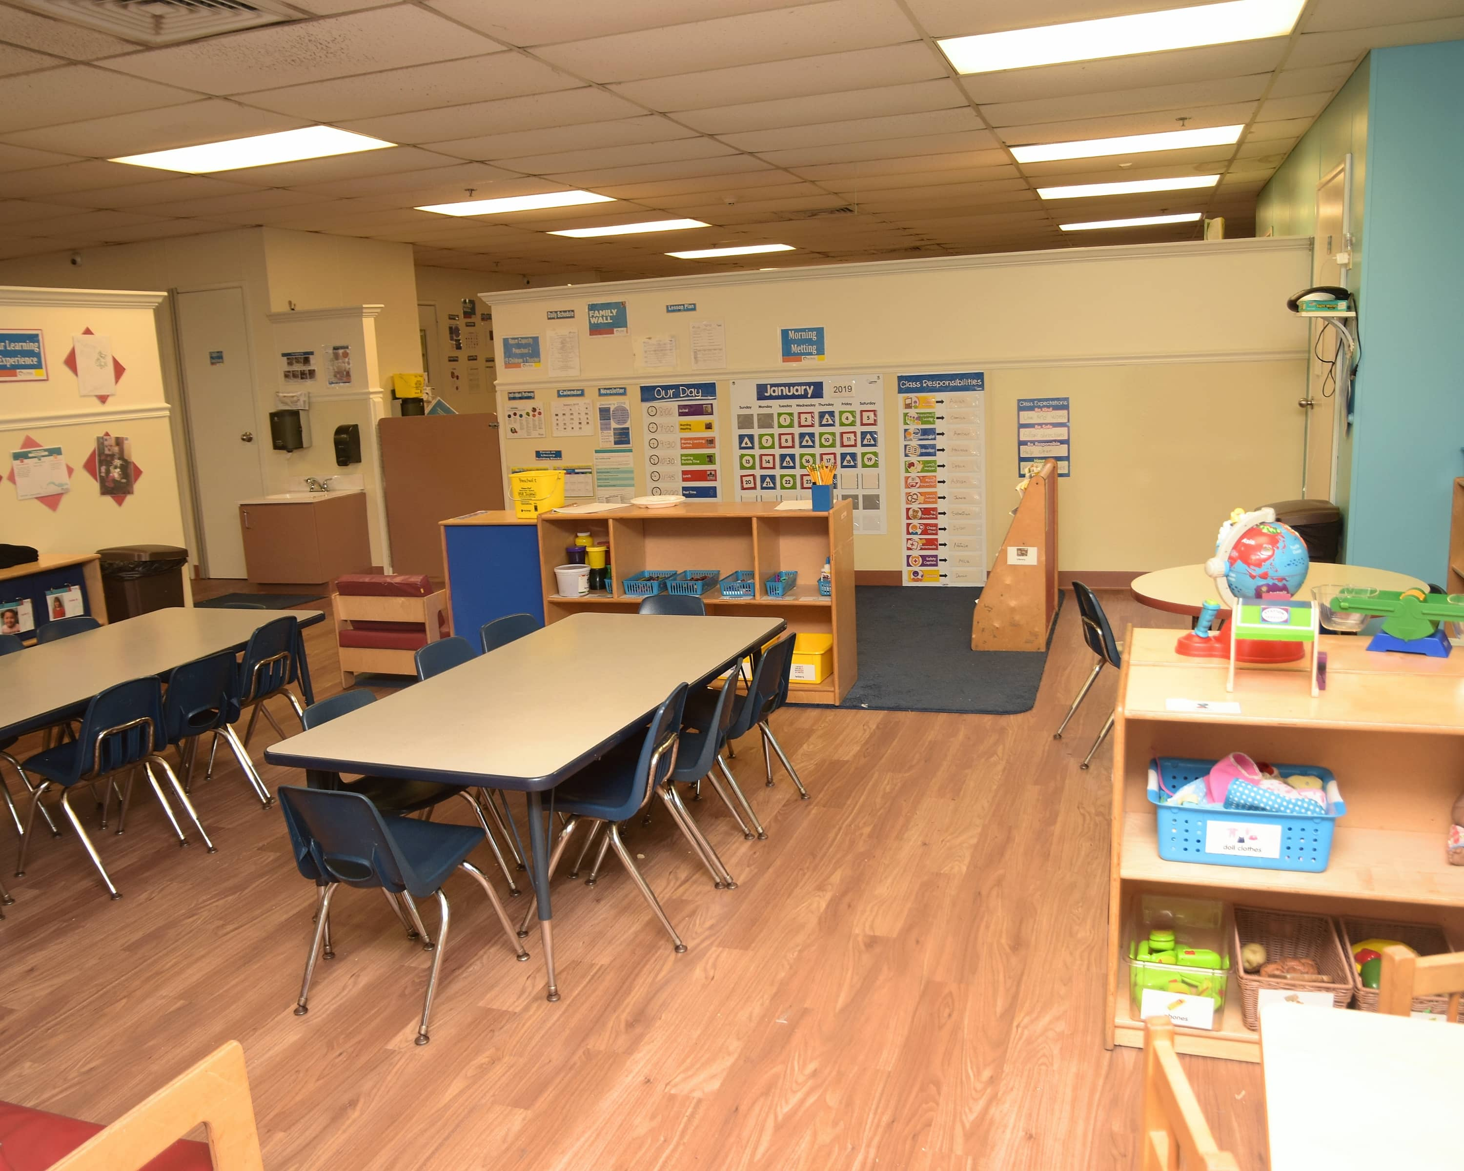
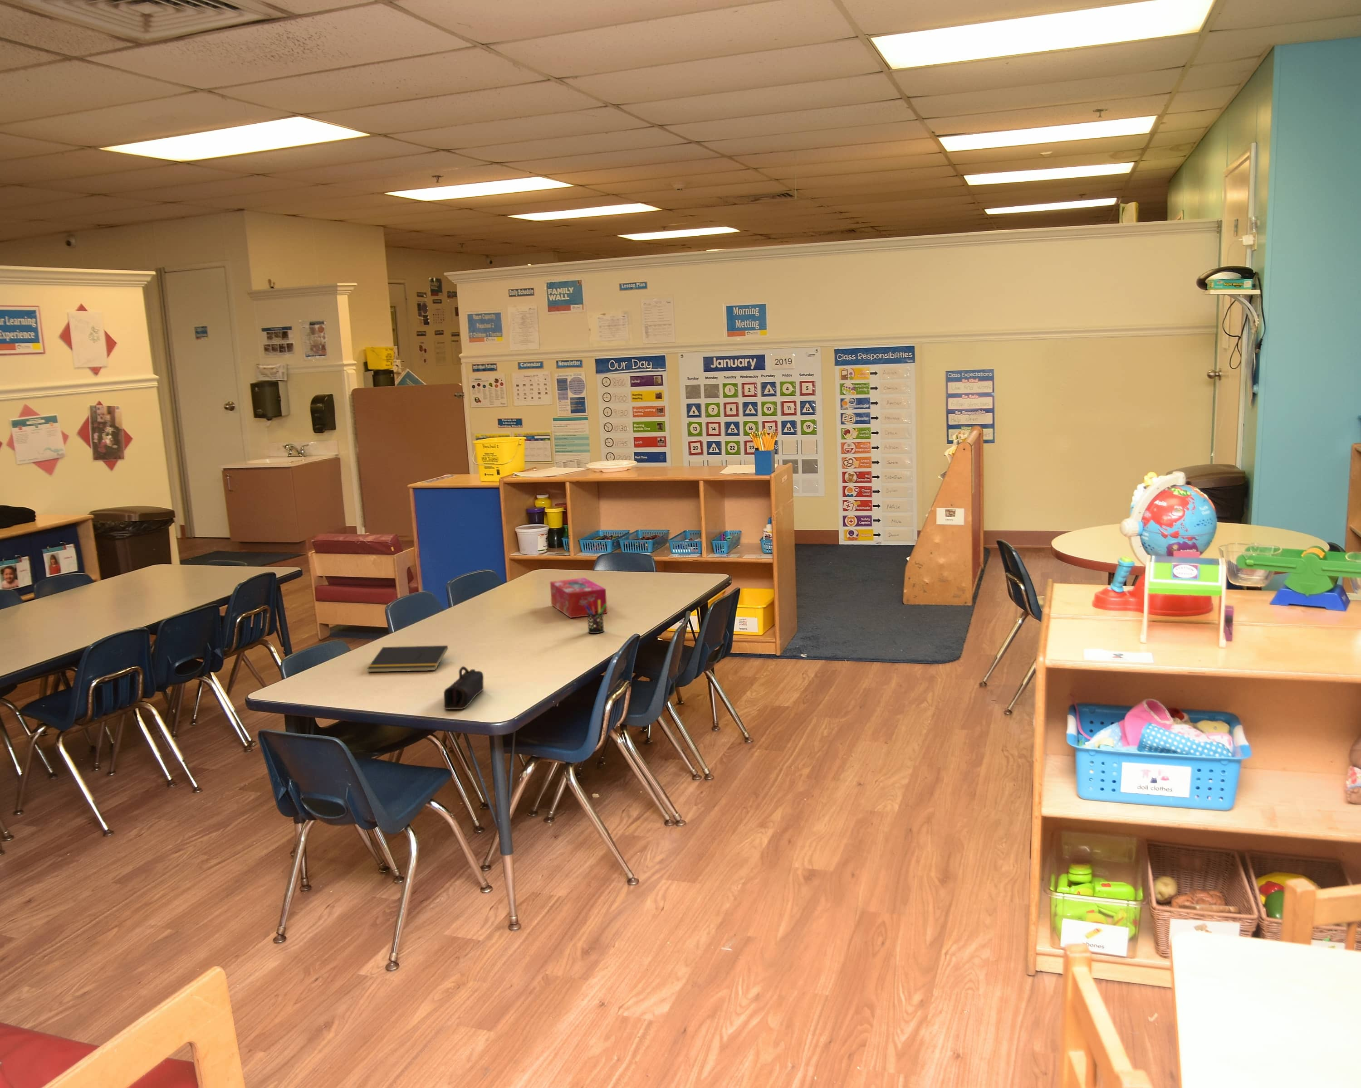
+ notepad [367,645,448,673]
+ pen holder [583,600,607,634]
+ pencil case [443,666,484,709]
+ tissue box [549,577,608,618]
